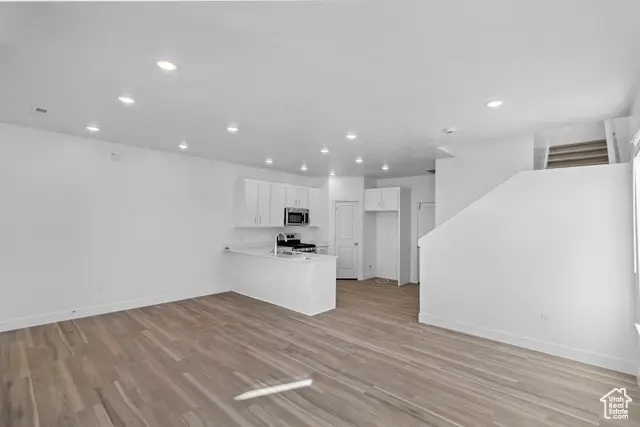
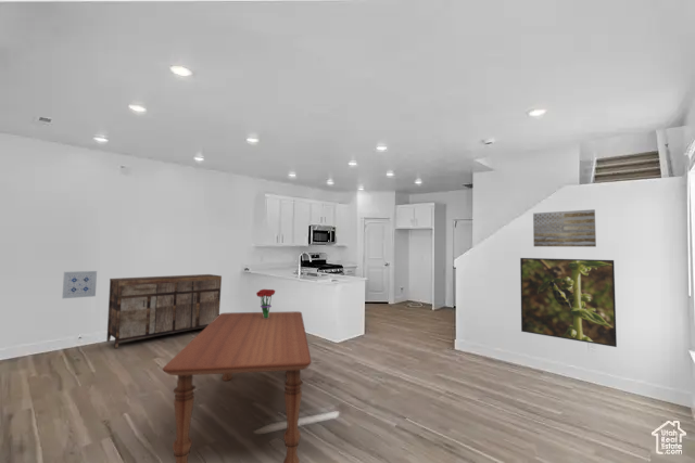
+ wall art [532,208,597,248]
+ wall art [61,270,98,299]
+ sideboard [105,273,223,349]
+ bouquet [255,288,276,318]
+ dining table [162,310,313,463]
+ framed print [519,257,618,348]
